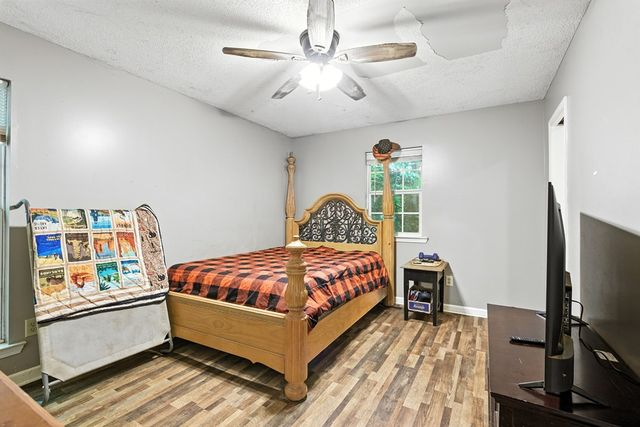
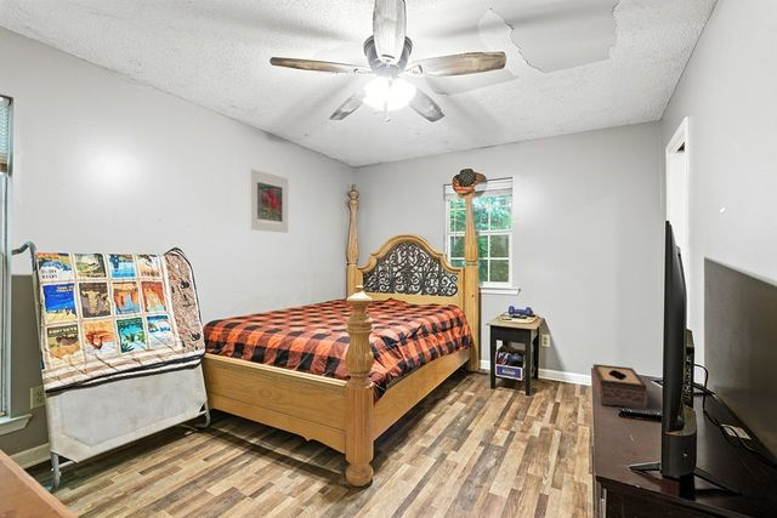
+ tissue box [591,363,648,410]
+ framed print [249,169,289,234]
